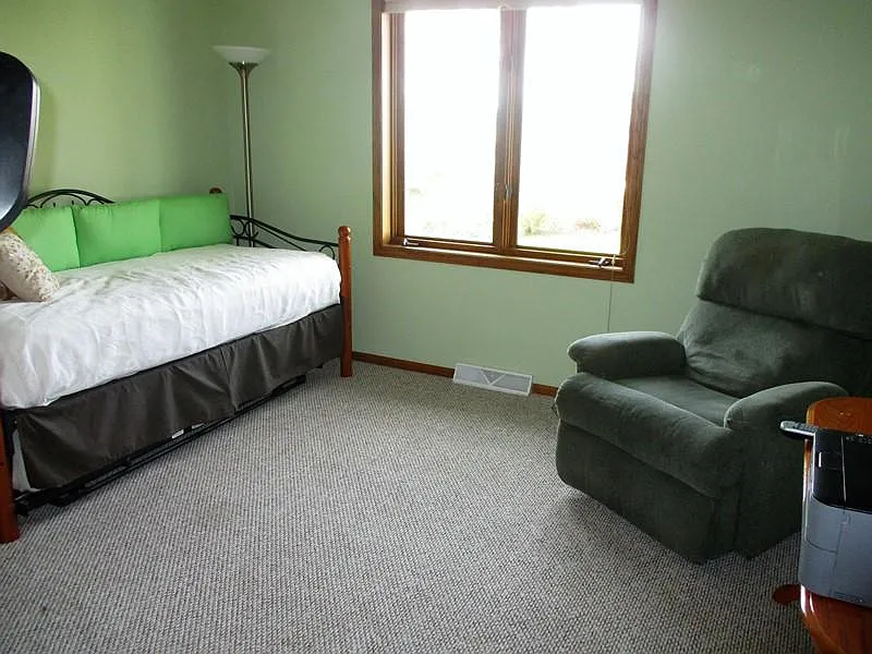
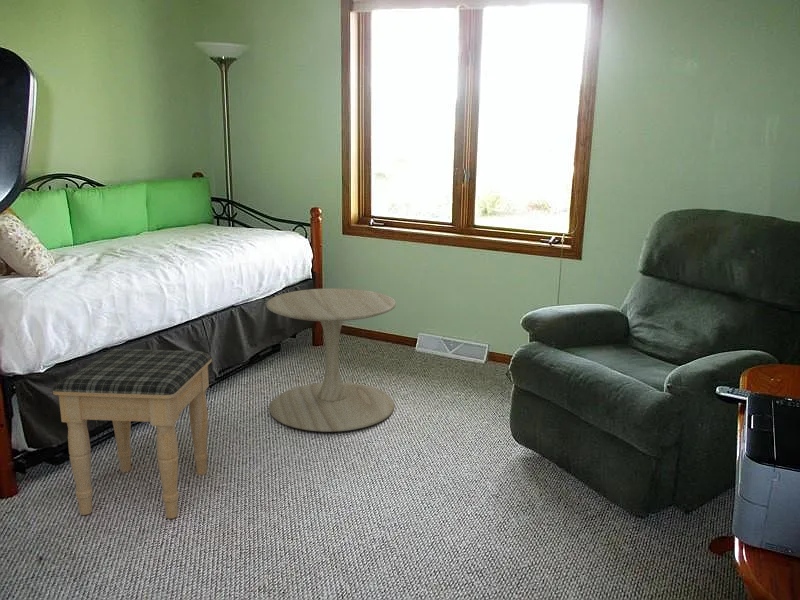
+ side table [265,287,397,433]
+ footstool [52,348,213,519]
